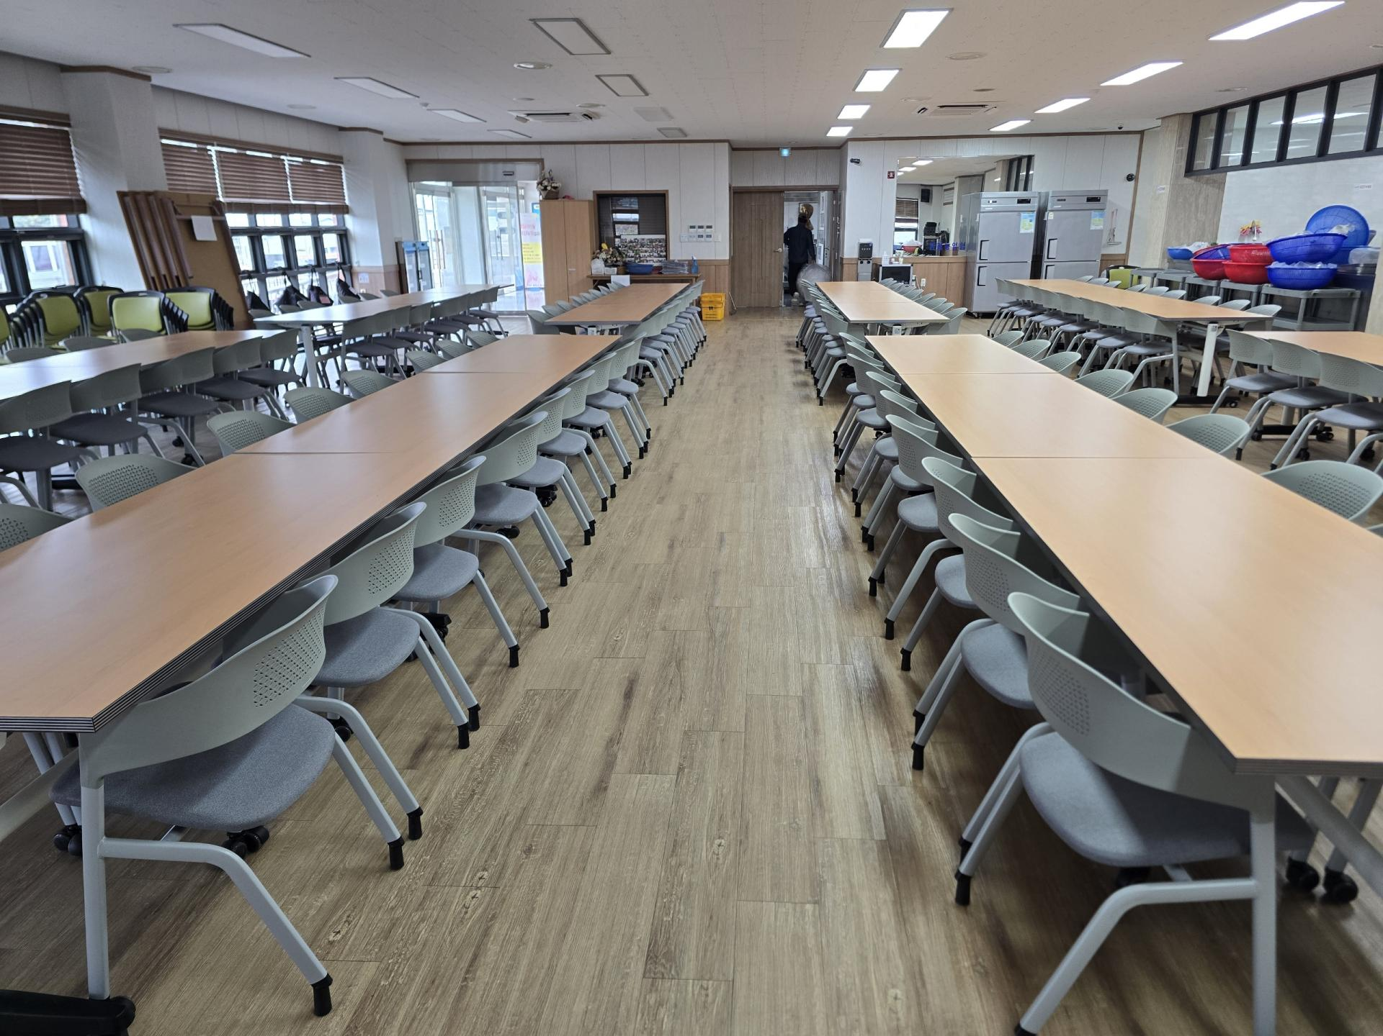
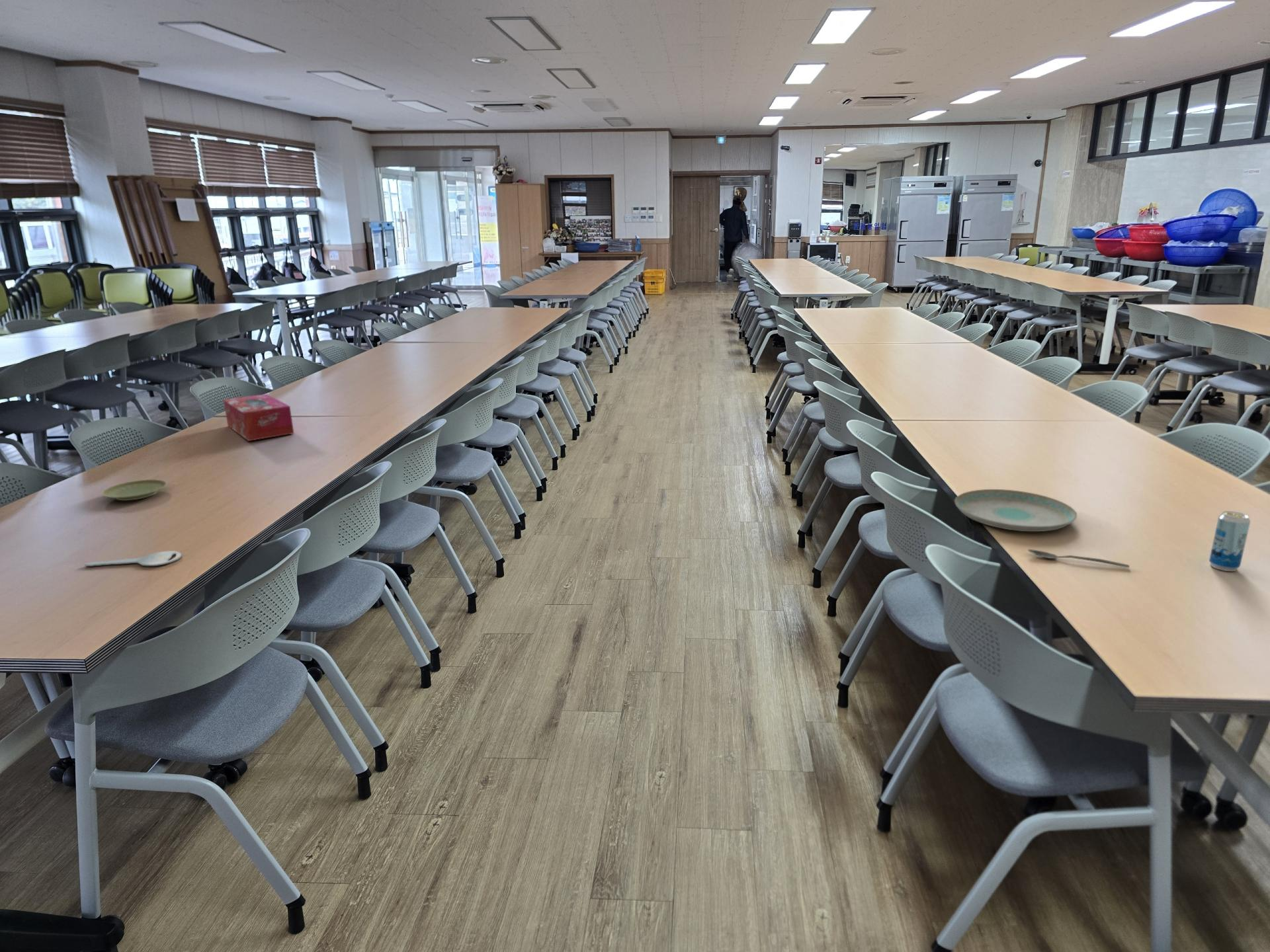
+ plate [101,479,167,501]
+ spoon [1027,549,1130,568]
+ beverage can [1208,510,1251,572]
+ tissue box [223,393,294,442]
+ key [84,550,182,567]
+ plate [954,489,1078,532]
